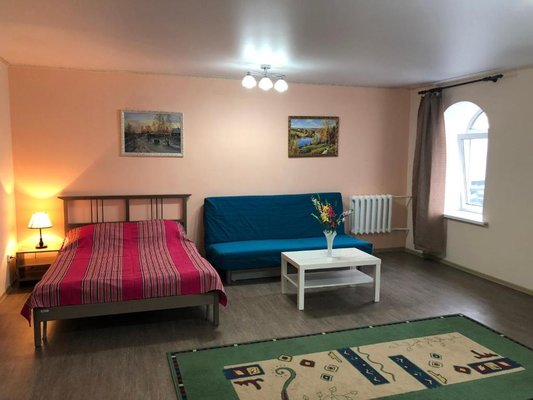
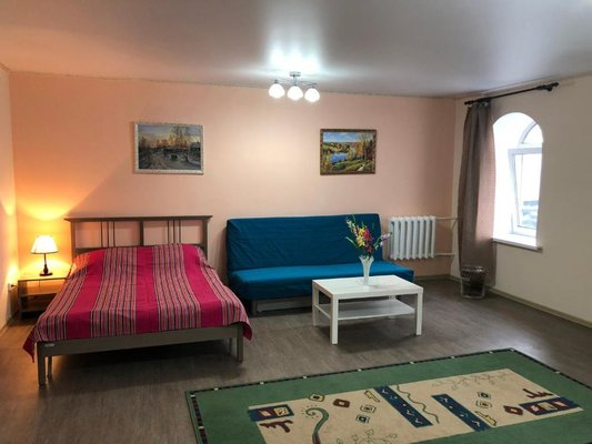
+ waste bin [459,265,489,300]
